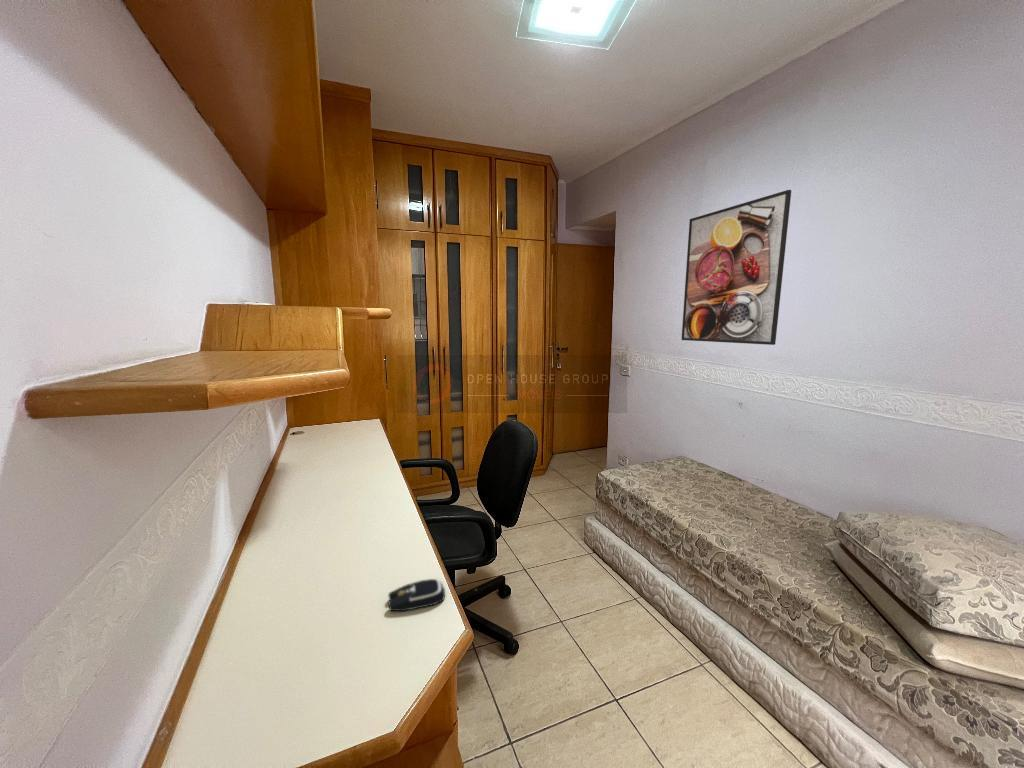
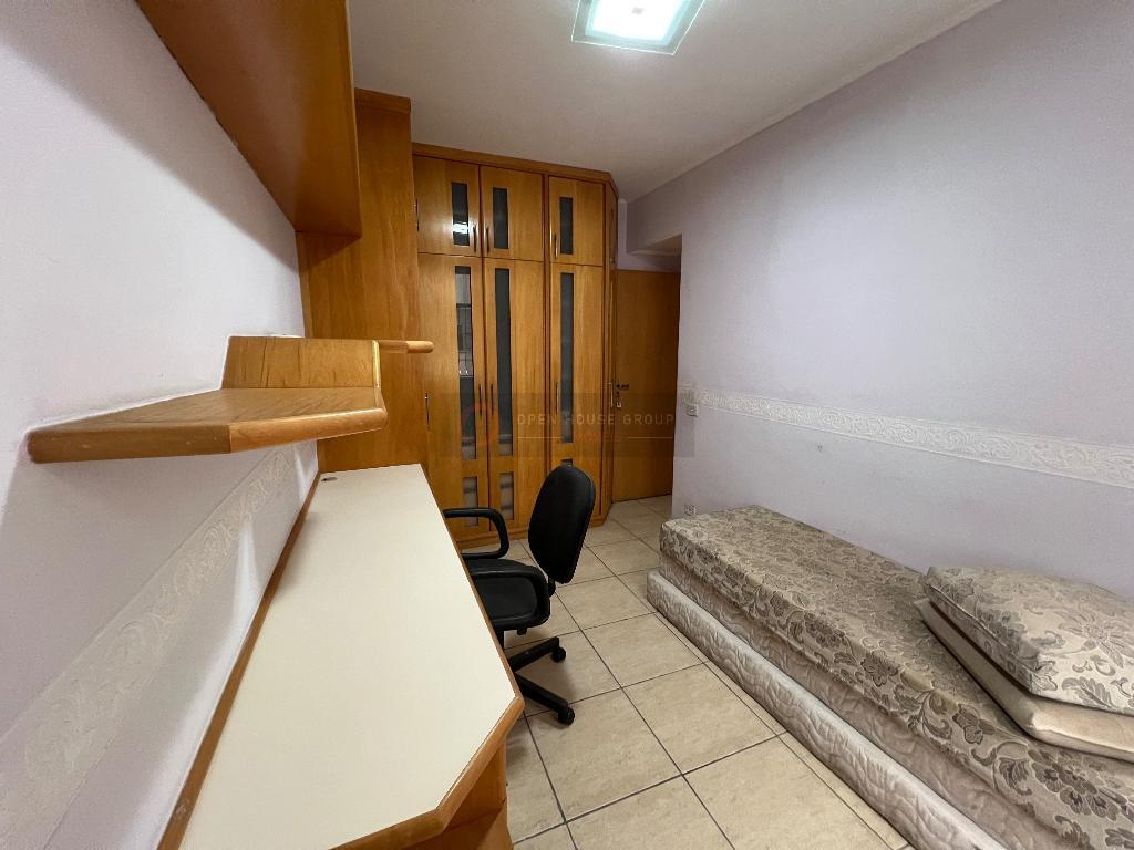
- computer mouse [387,578,446,613]
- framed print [680,189,792,346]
